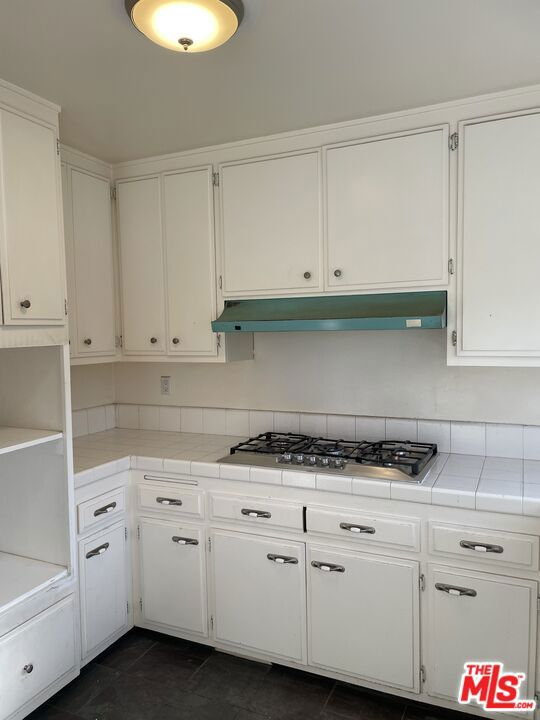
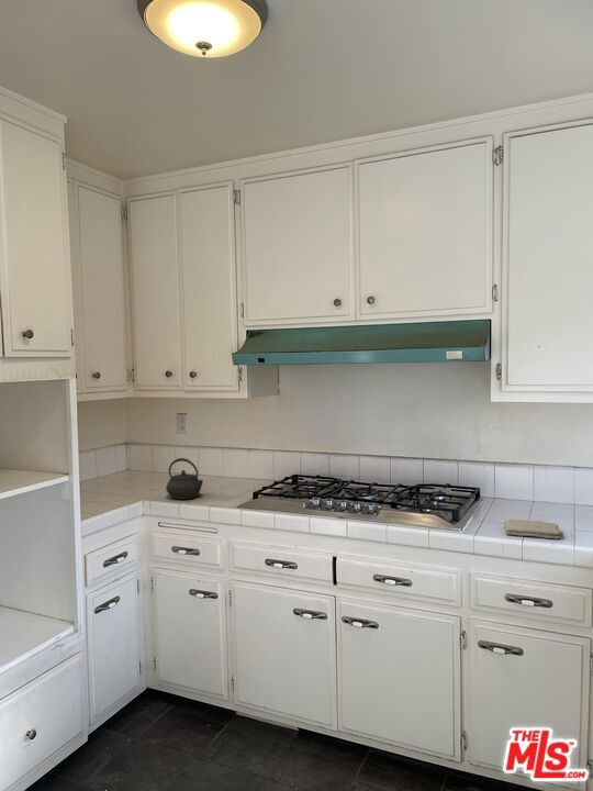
+ washcloth [503,519,562,539]
+ kettle [165,457,204,501]
